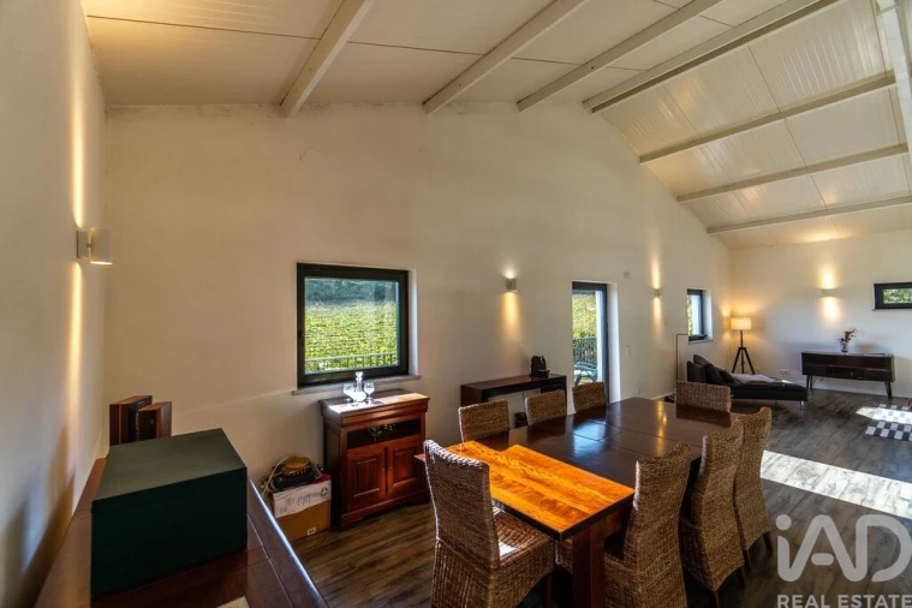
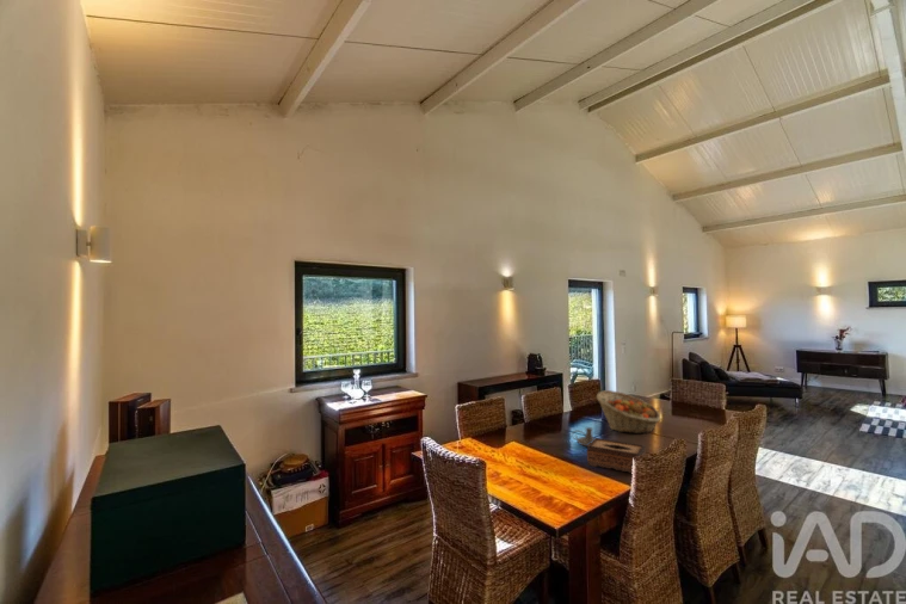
+ tissue box [586,437,647,475]
+ fruit basket [596,389,661,434]
+ candle holder [571,426,597,448]
